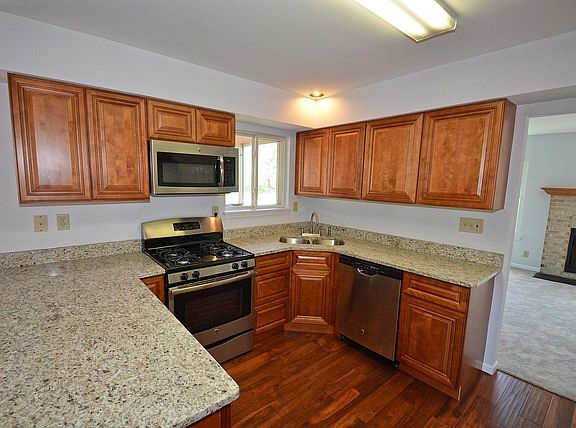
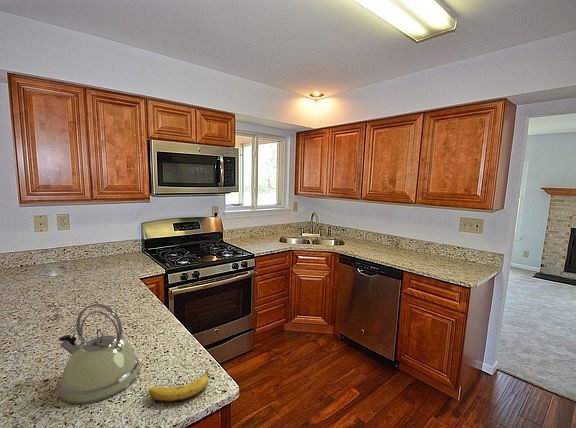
+ kettle [57,303,141,405]
+ banana [148,370,210,404]
